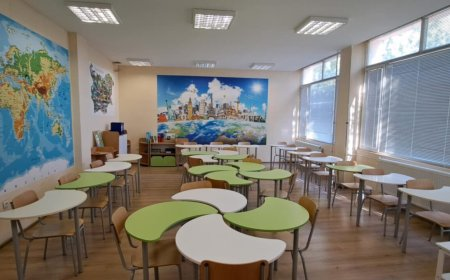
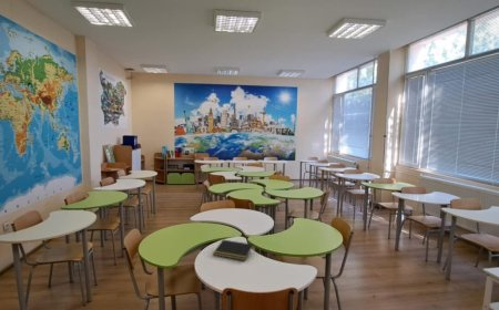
+ notepad [212,239,254,261]
